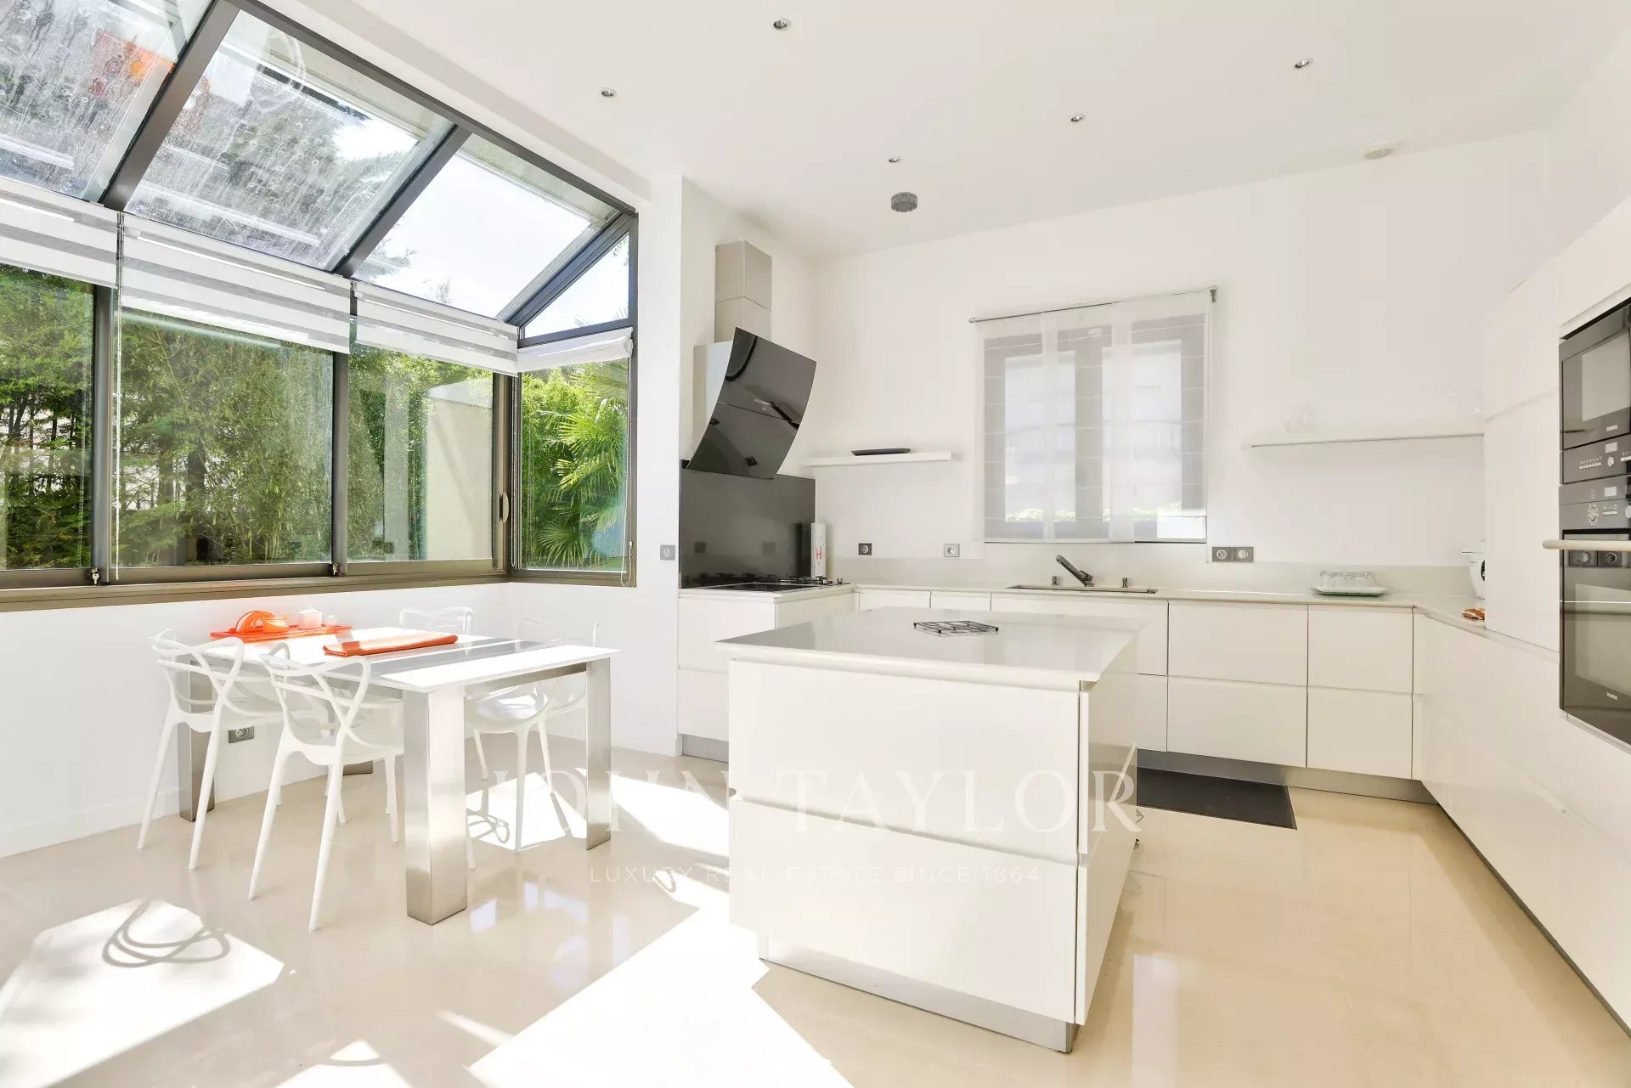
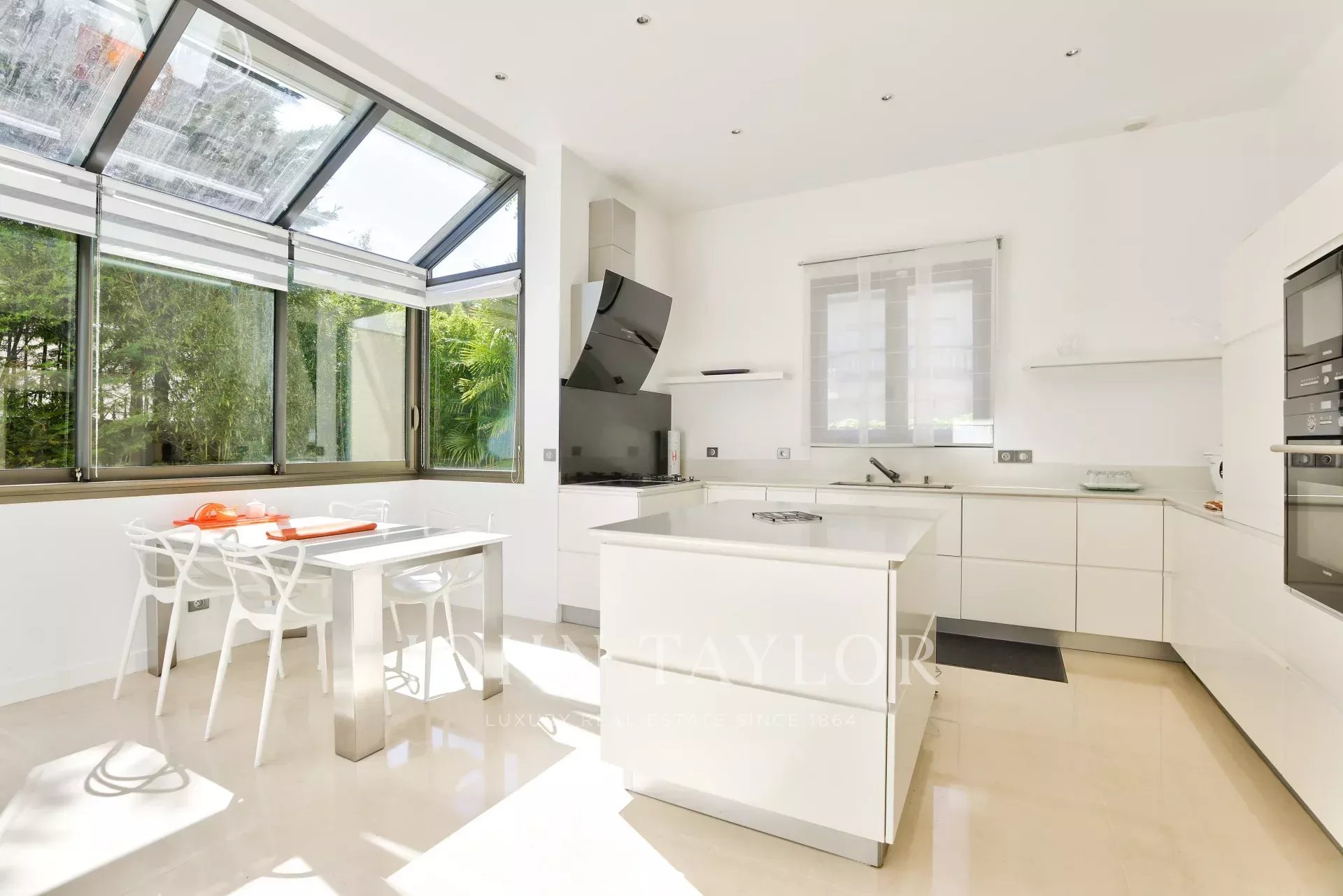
- smoke detector [890,191,918,214]
